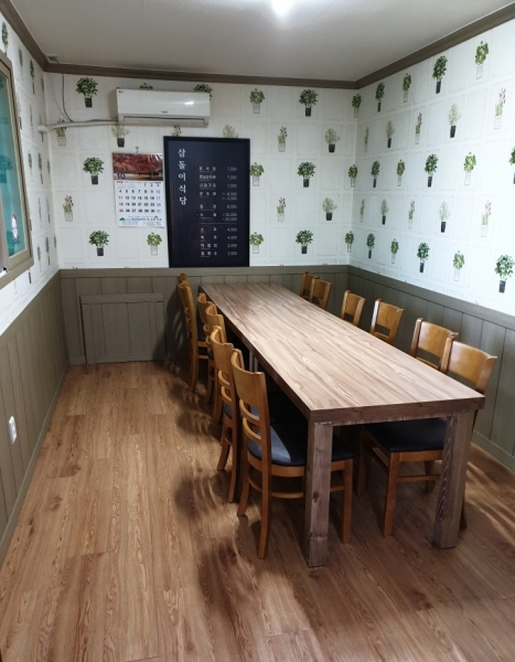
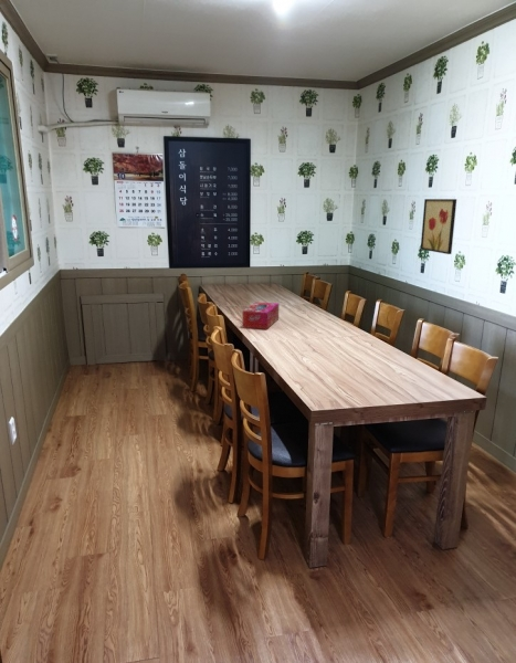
+ tissue box [242,301,280,330]
+ wall art [420,198,457,255]
